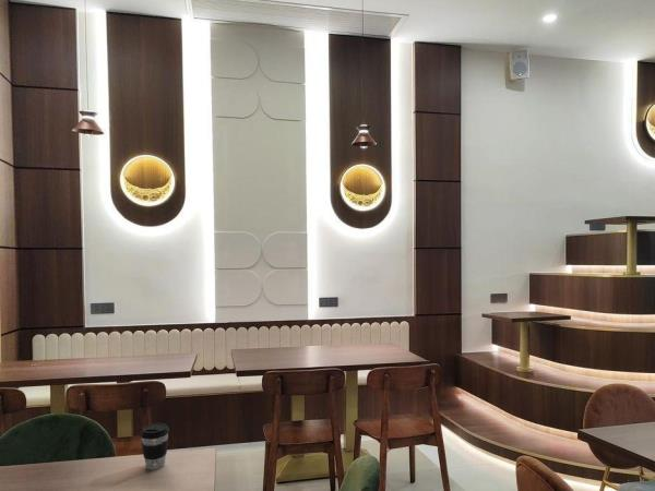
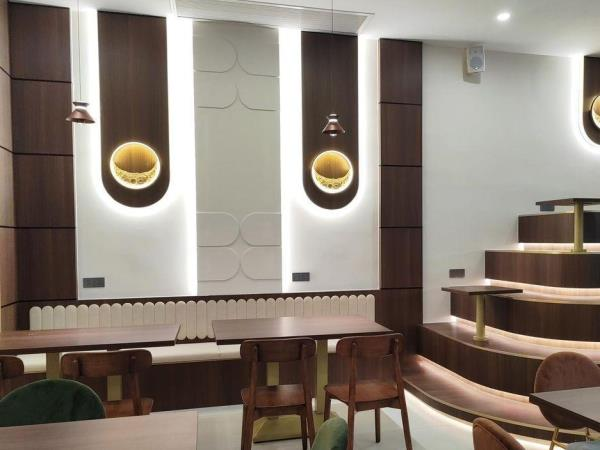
- coffee cup [140,422,170,470]
